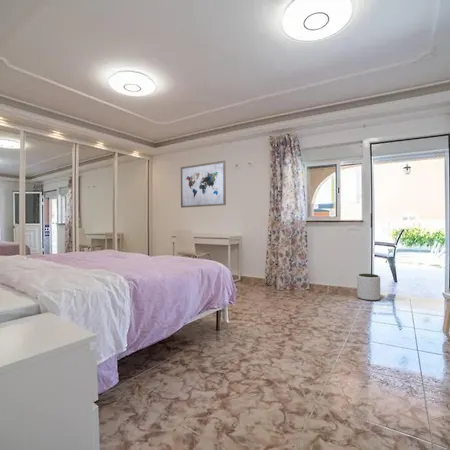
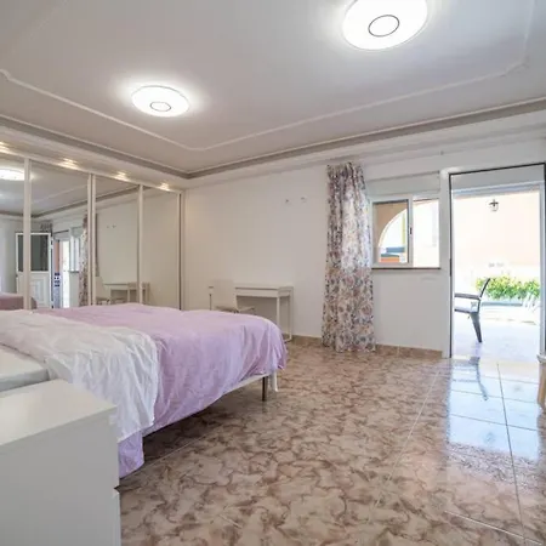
- plant pot [356,273,381,302]
- wall art [180,160,227,209]
